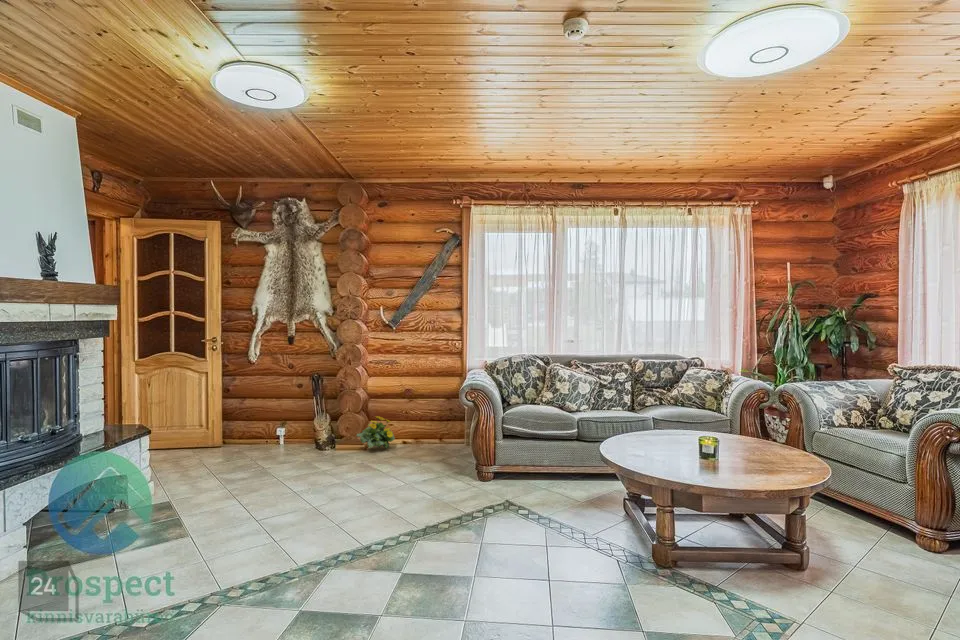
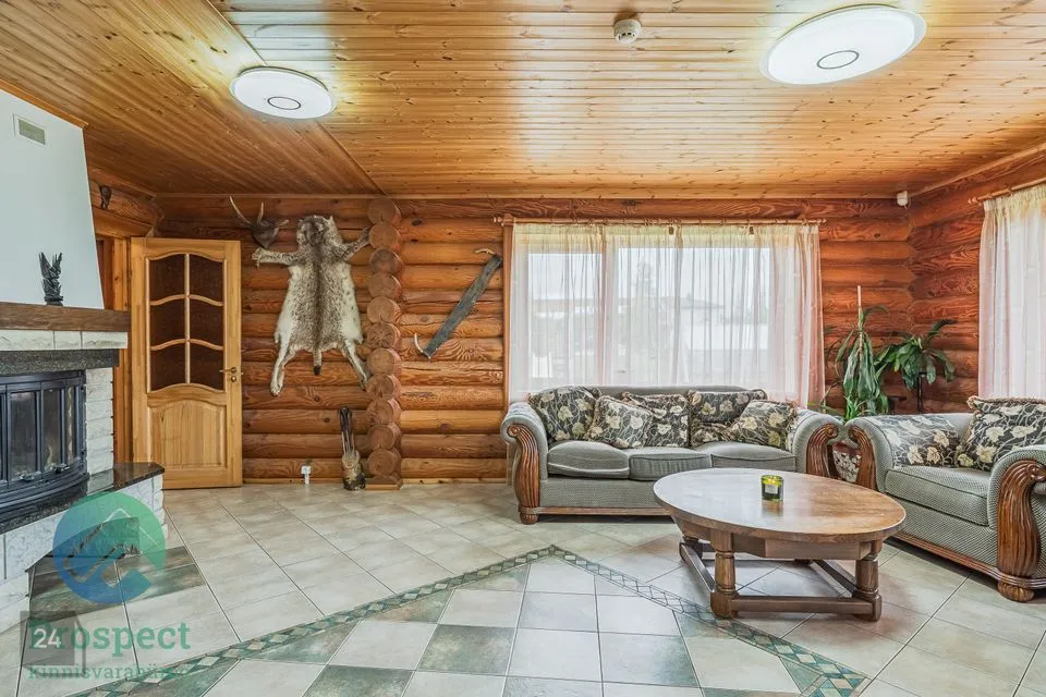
- flowering plant [356,415,396,450]
